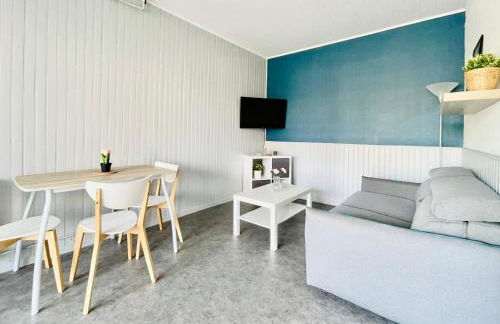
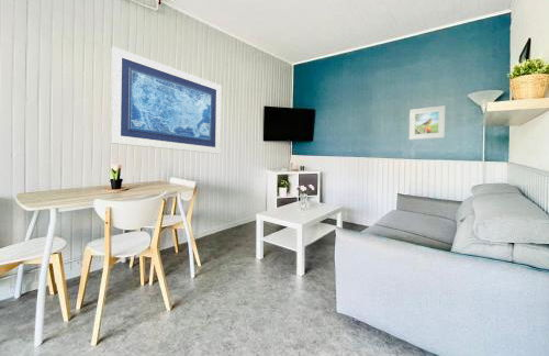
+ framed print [408,104,446,141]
+ wall art [109,46,222,155]
